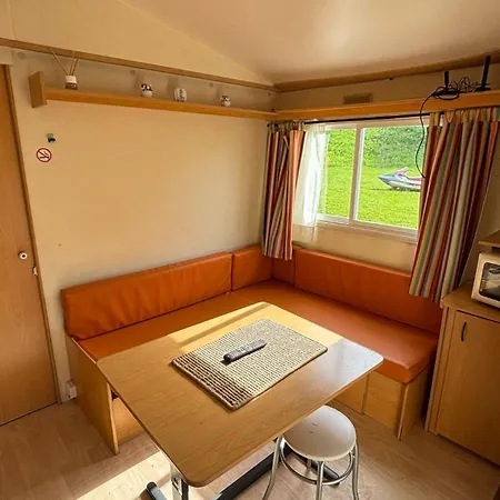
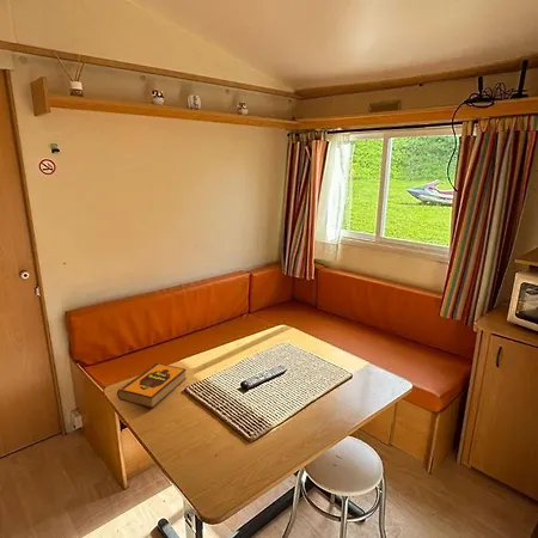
+ hardback book [116,362,188,409]
